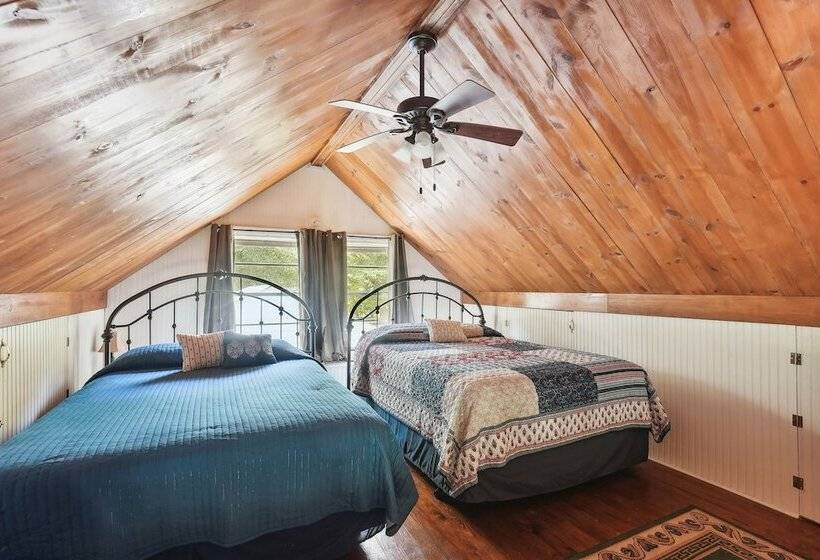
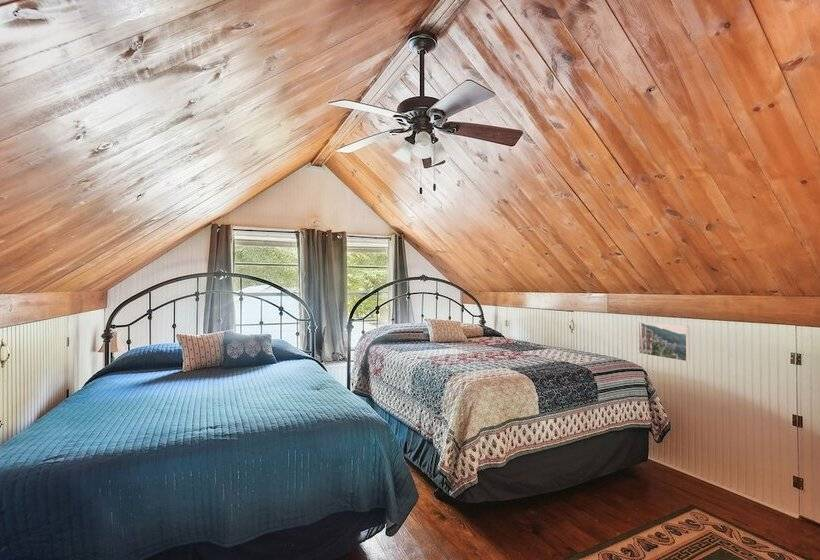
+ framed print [638,320,691,363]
